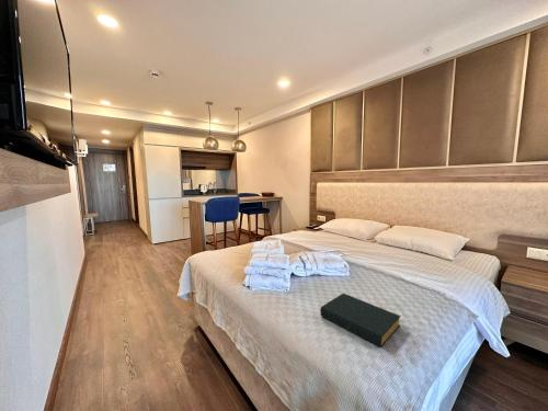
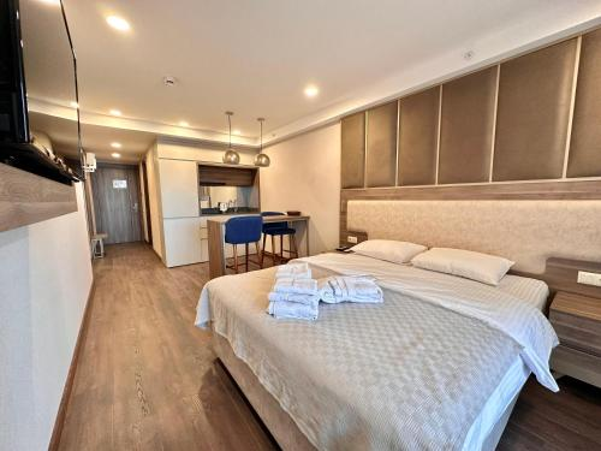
- hardback book [319,293,402,349]
